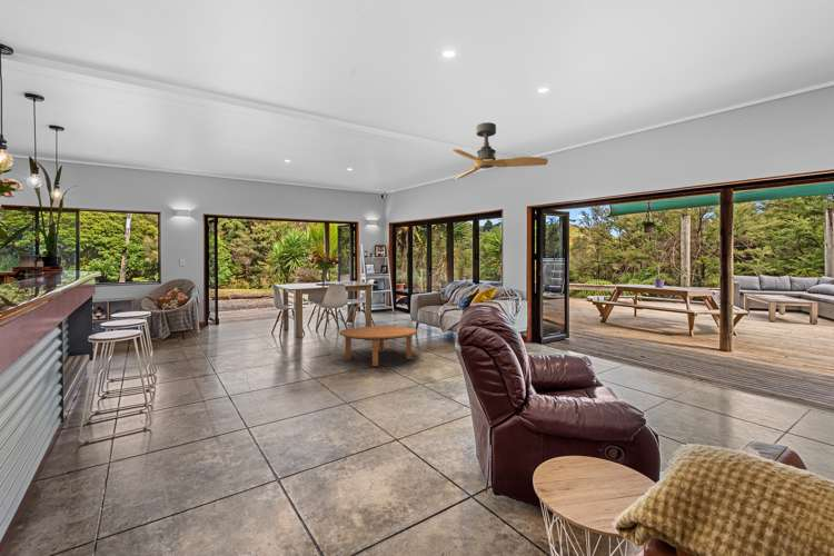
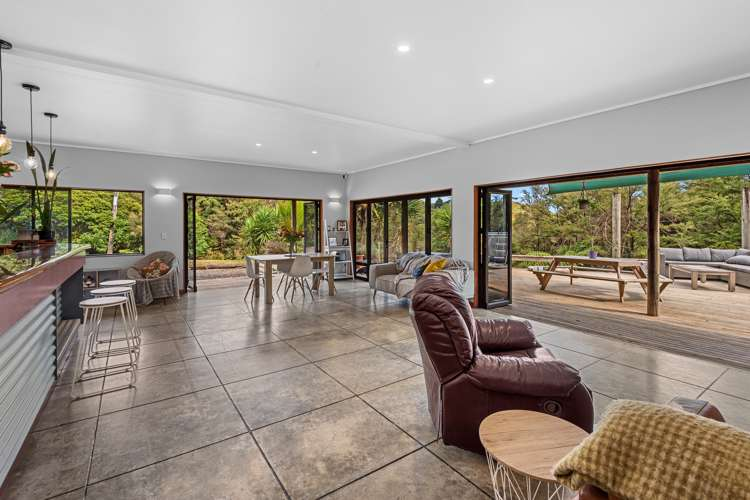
- coffee table [338,325,418,367]
- ceiling fan [450,121,549,180]
